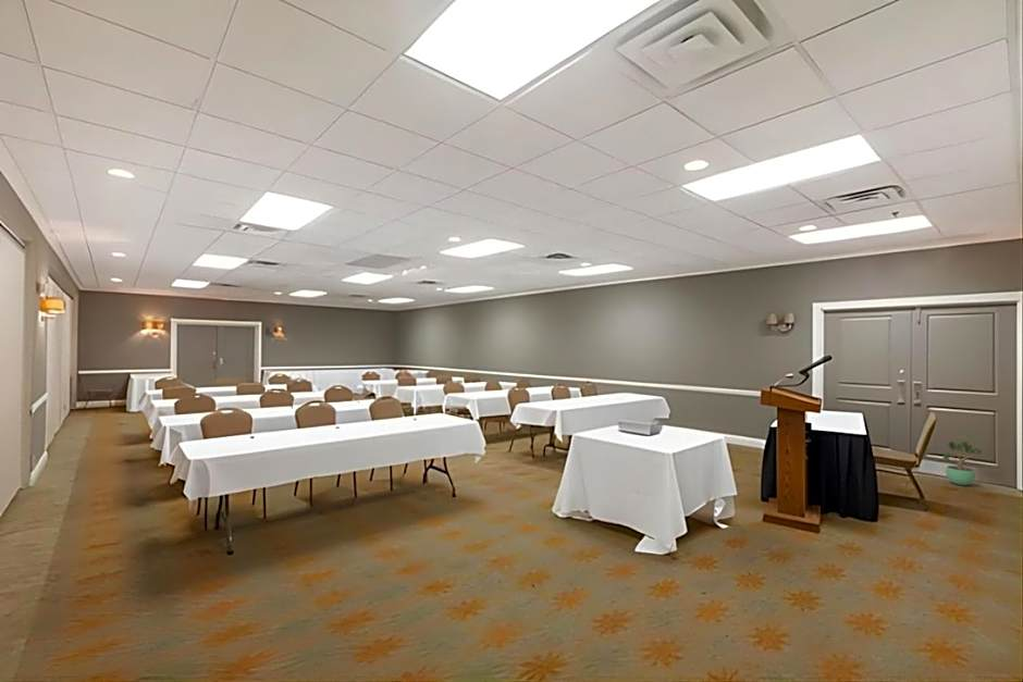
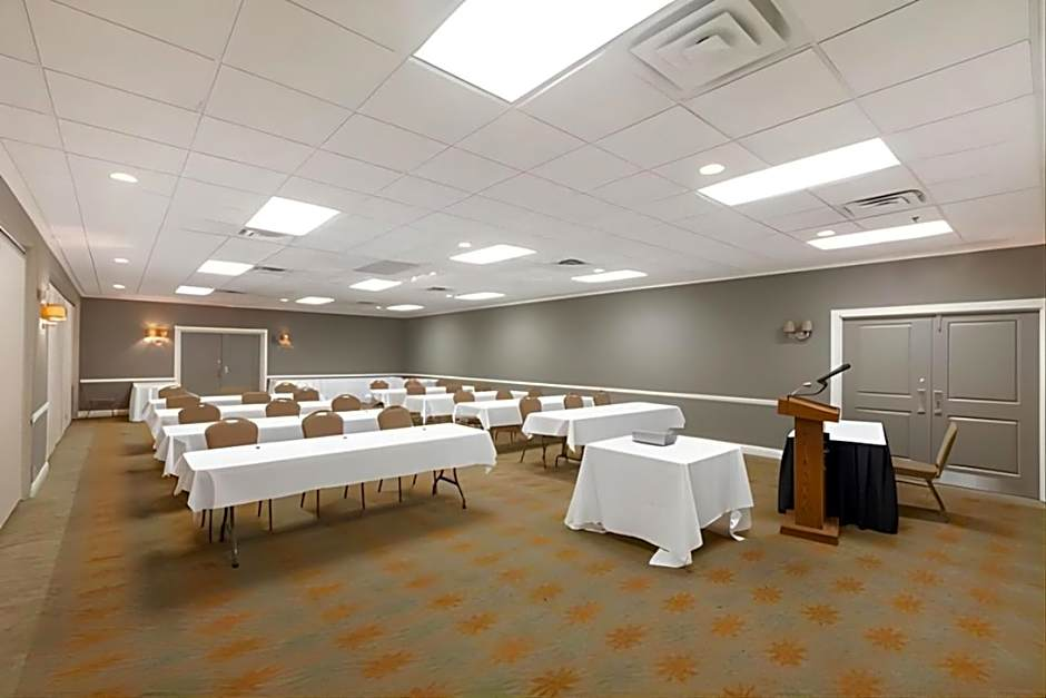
- potted plant [941,439,983,486]
